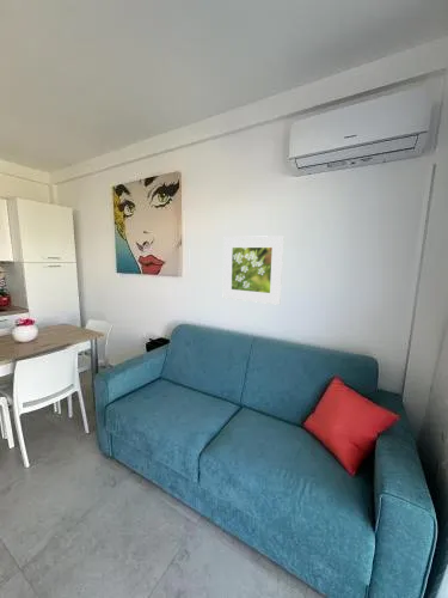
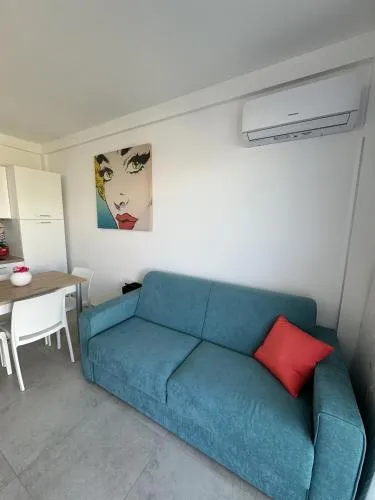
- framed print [222,234,286,306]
